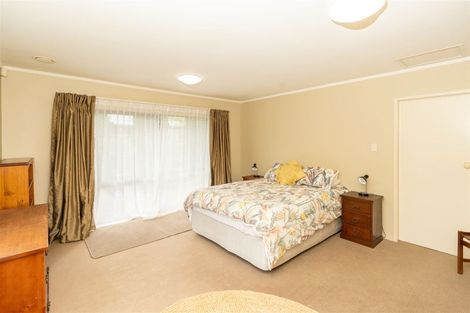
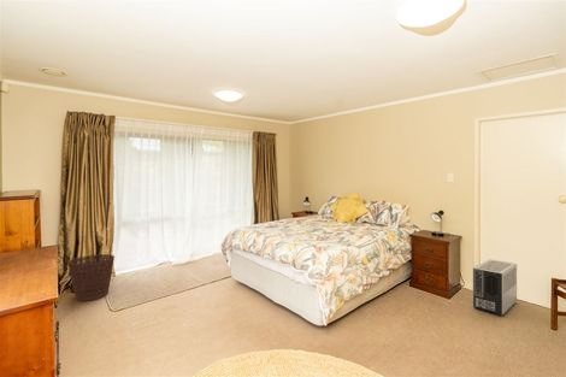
+ basket [66,253,116,302]
+ air purifier [472,259,518,317]
